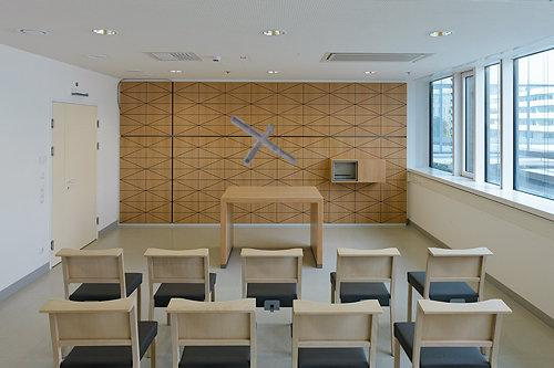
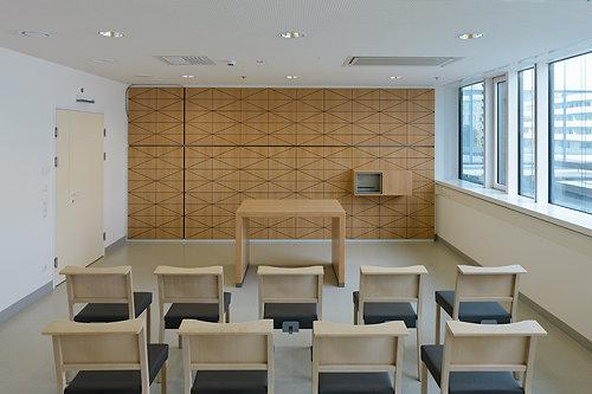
- cross [228,115,298,167]
